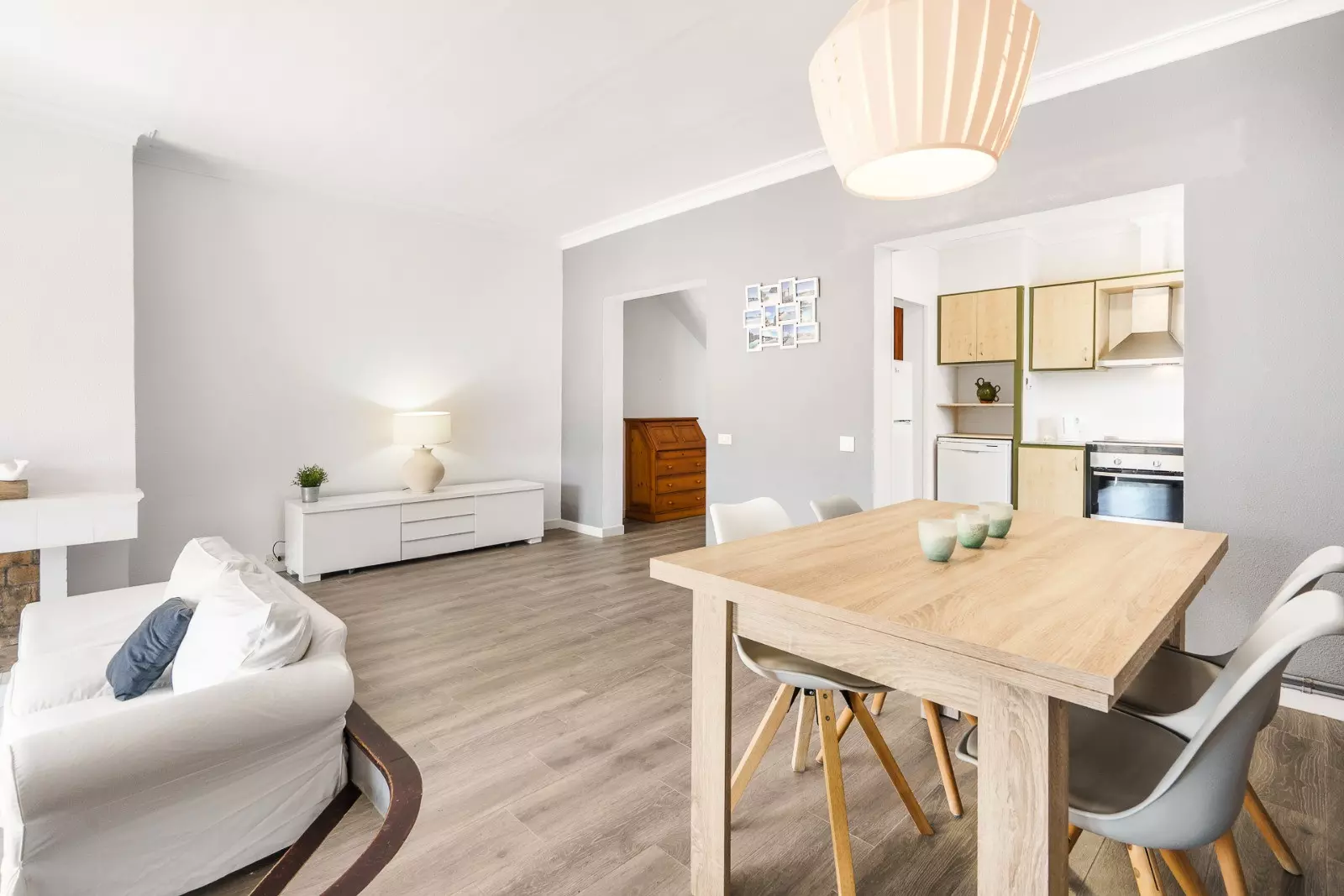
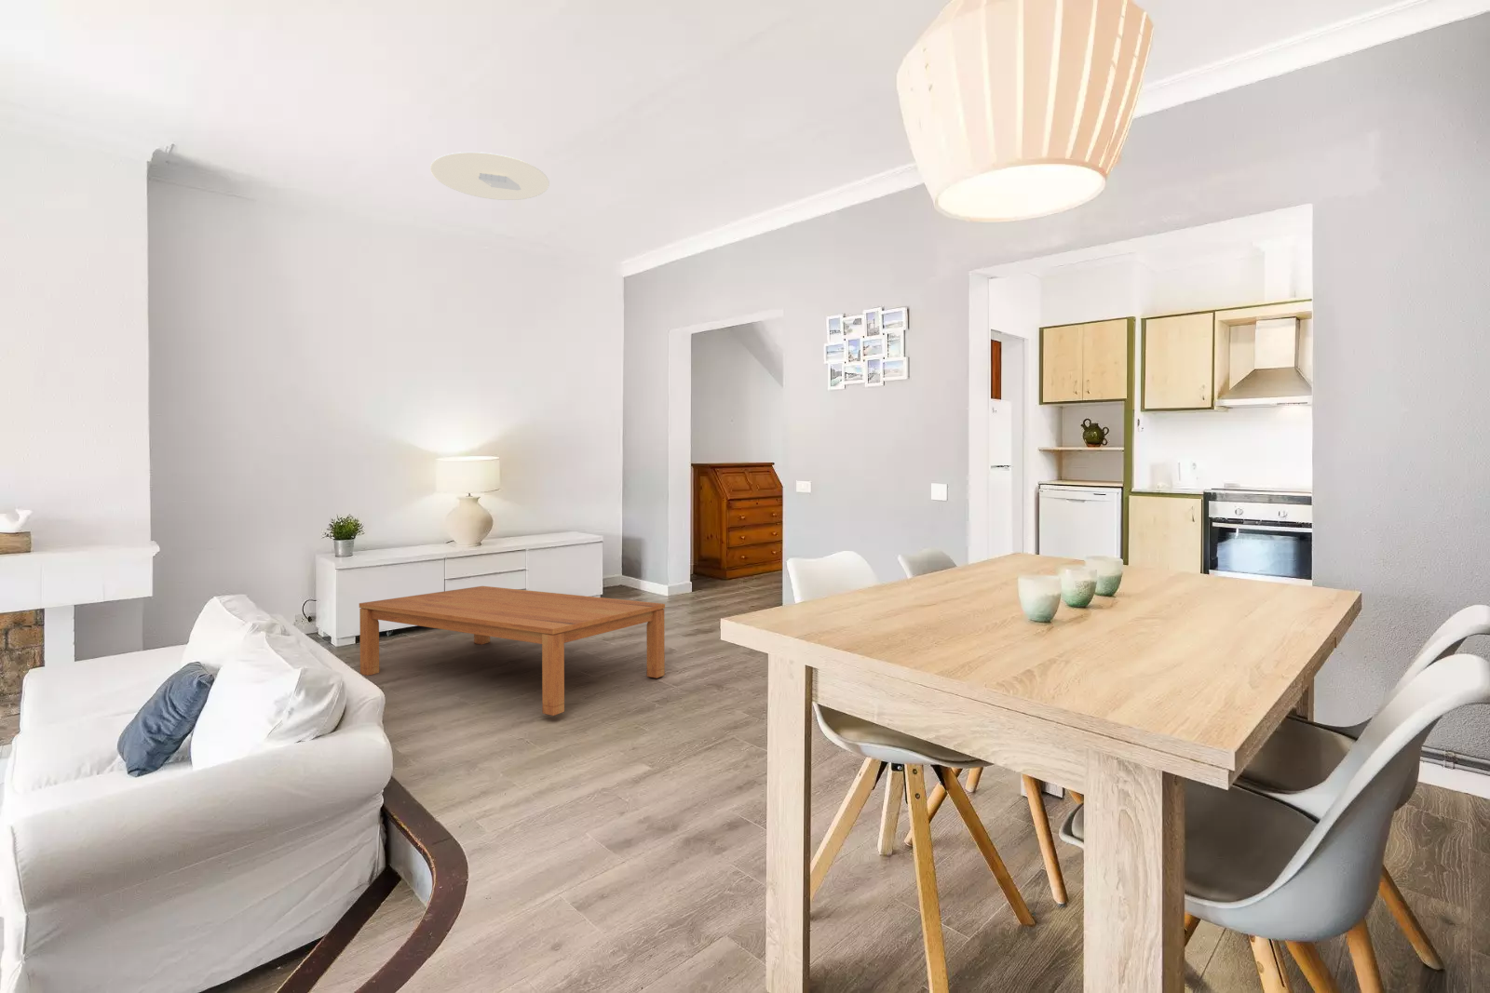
+ coffee table [358,585,666,717]
+ ceiling light [429,151,550,201]
